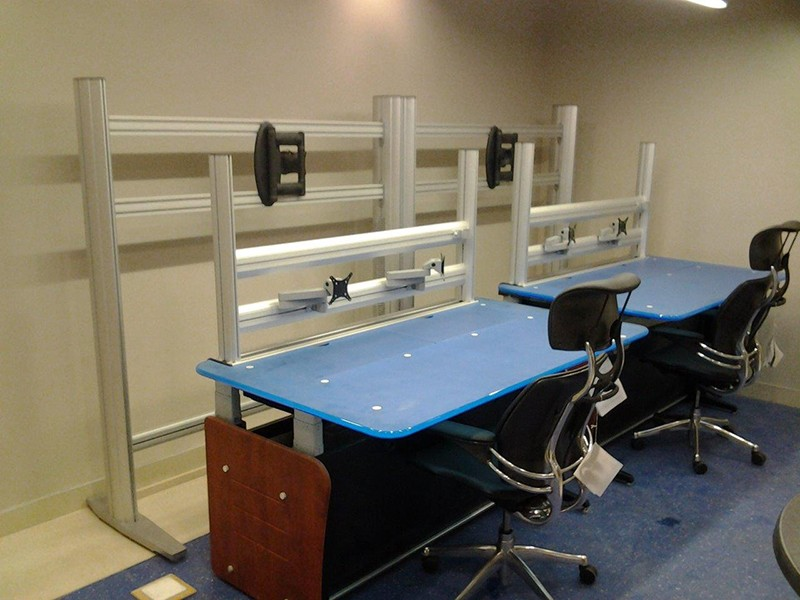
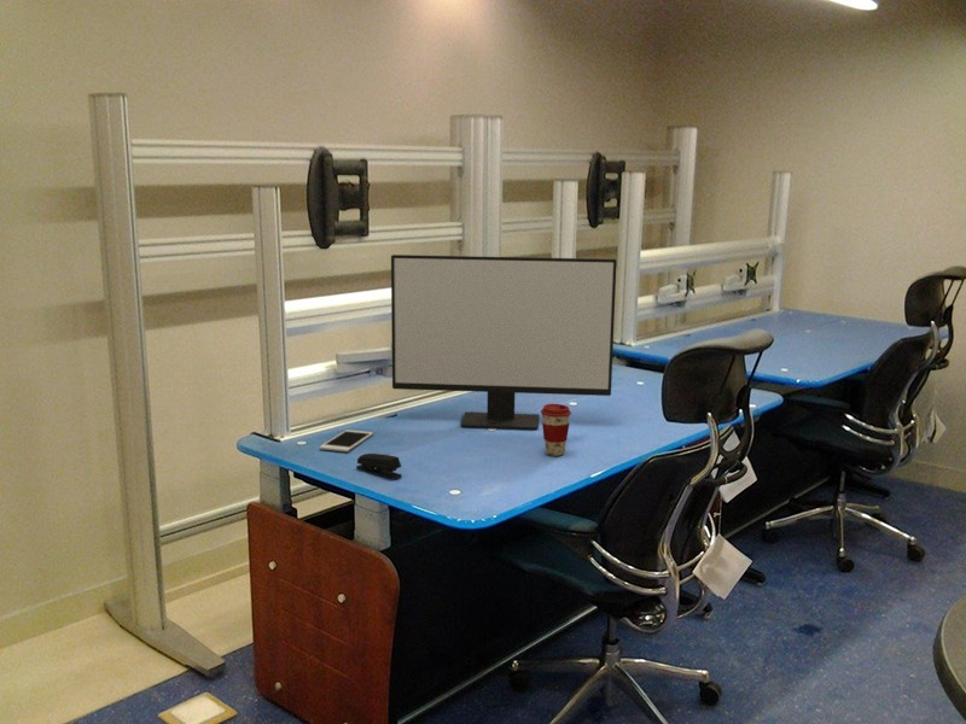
+ stapler [355,453,402,480]
+ cell phone [319,428,374,453]
+ computer monitor [390,253,618,431]
+ coffee cup [540,403,572,457]
